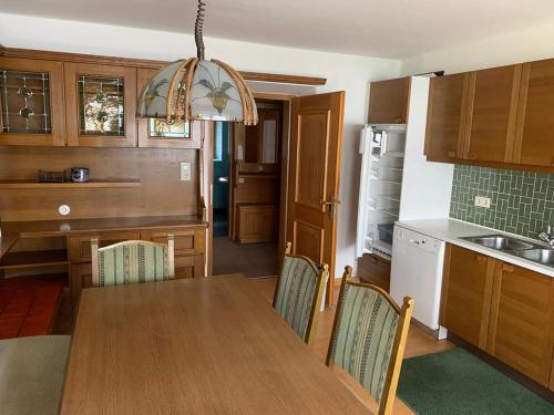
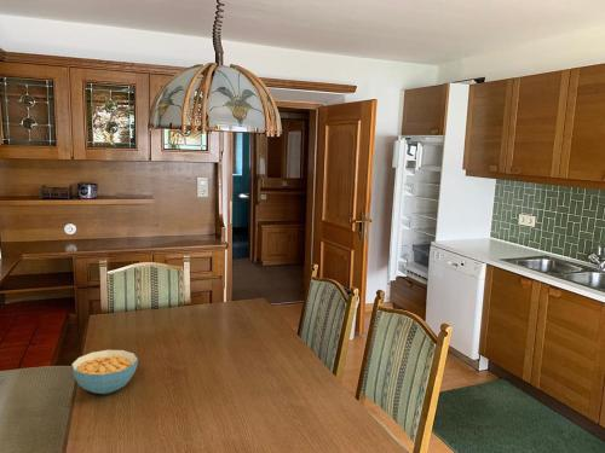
+ cereal bowl [70,349,139,395]
